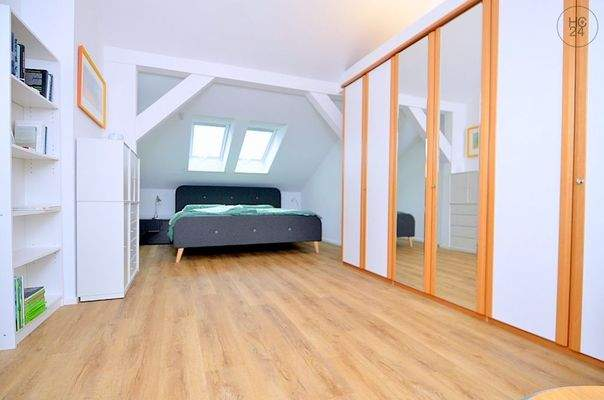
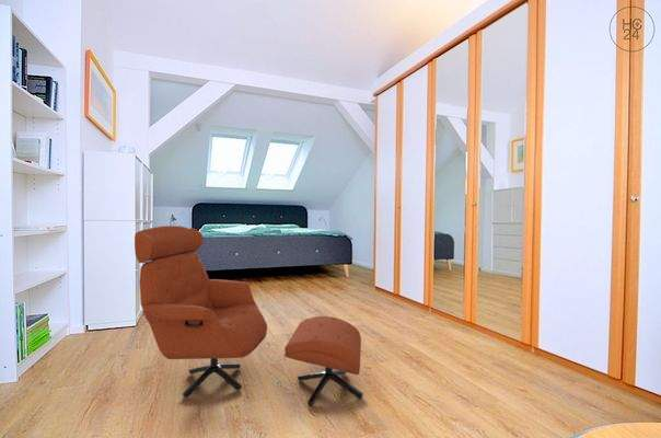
+ armchair [134,224,364,407]
